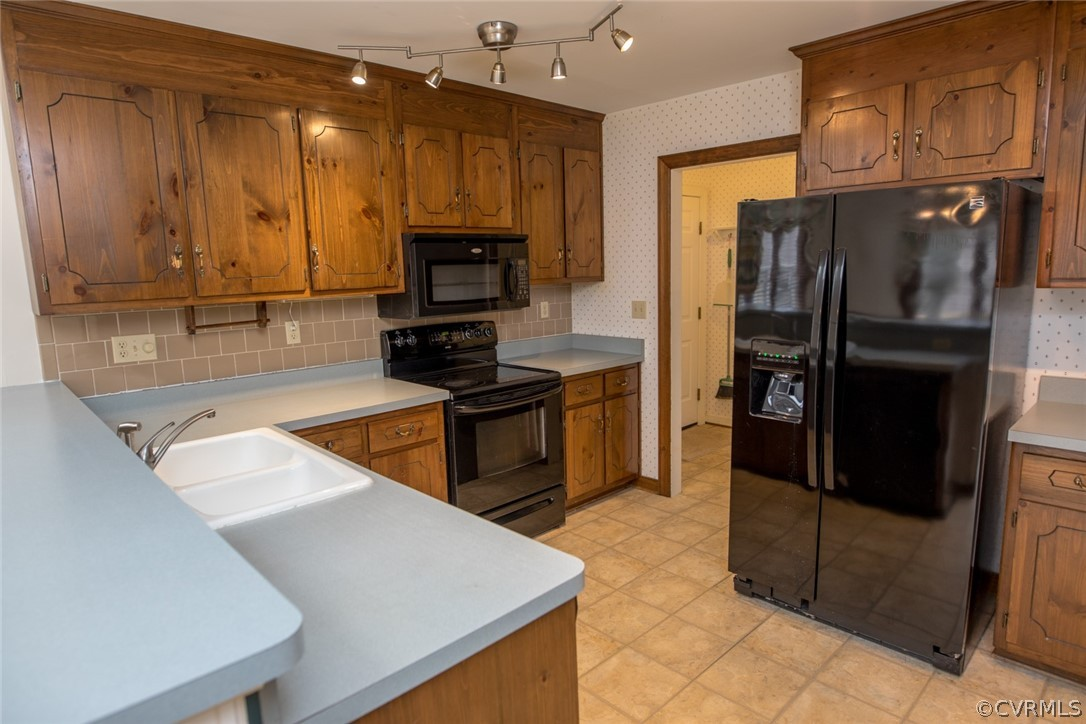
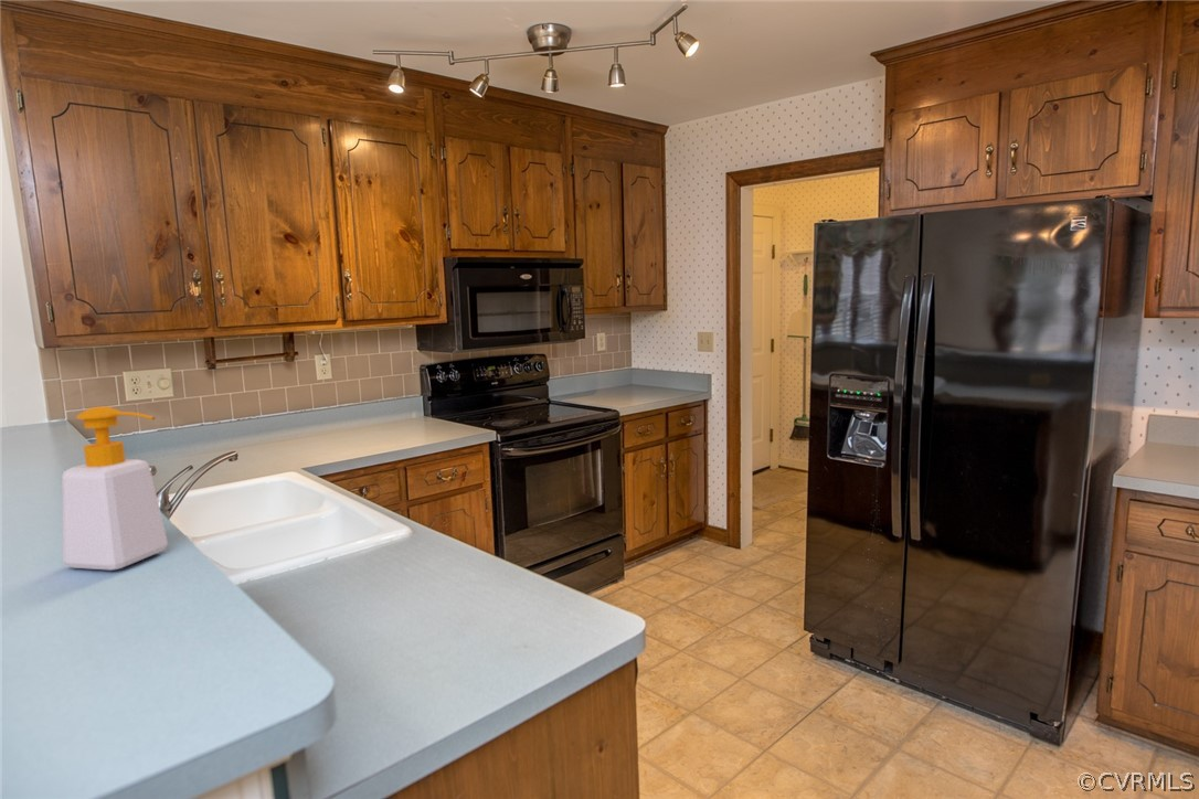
+ soap bottle [61,405,169,572]
